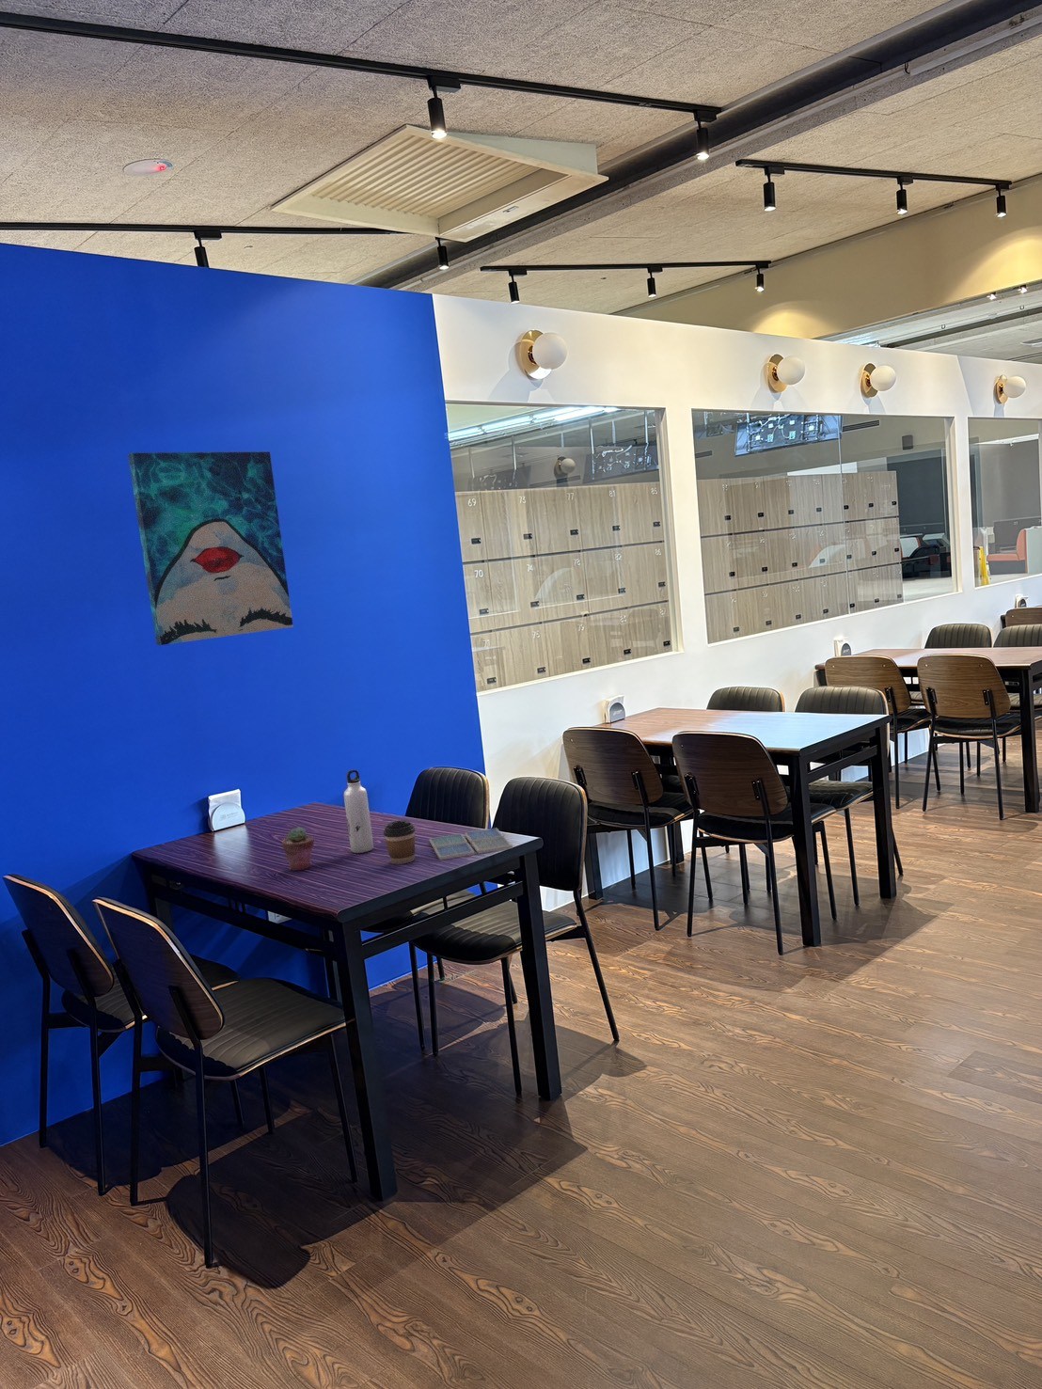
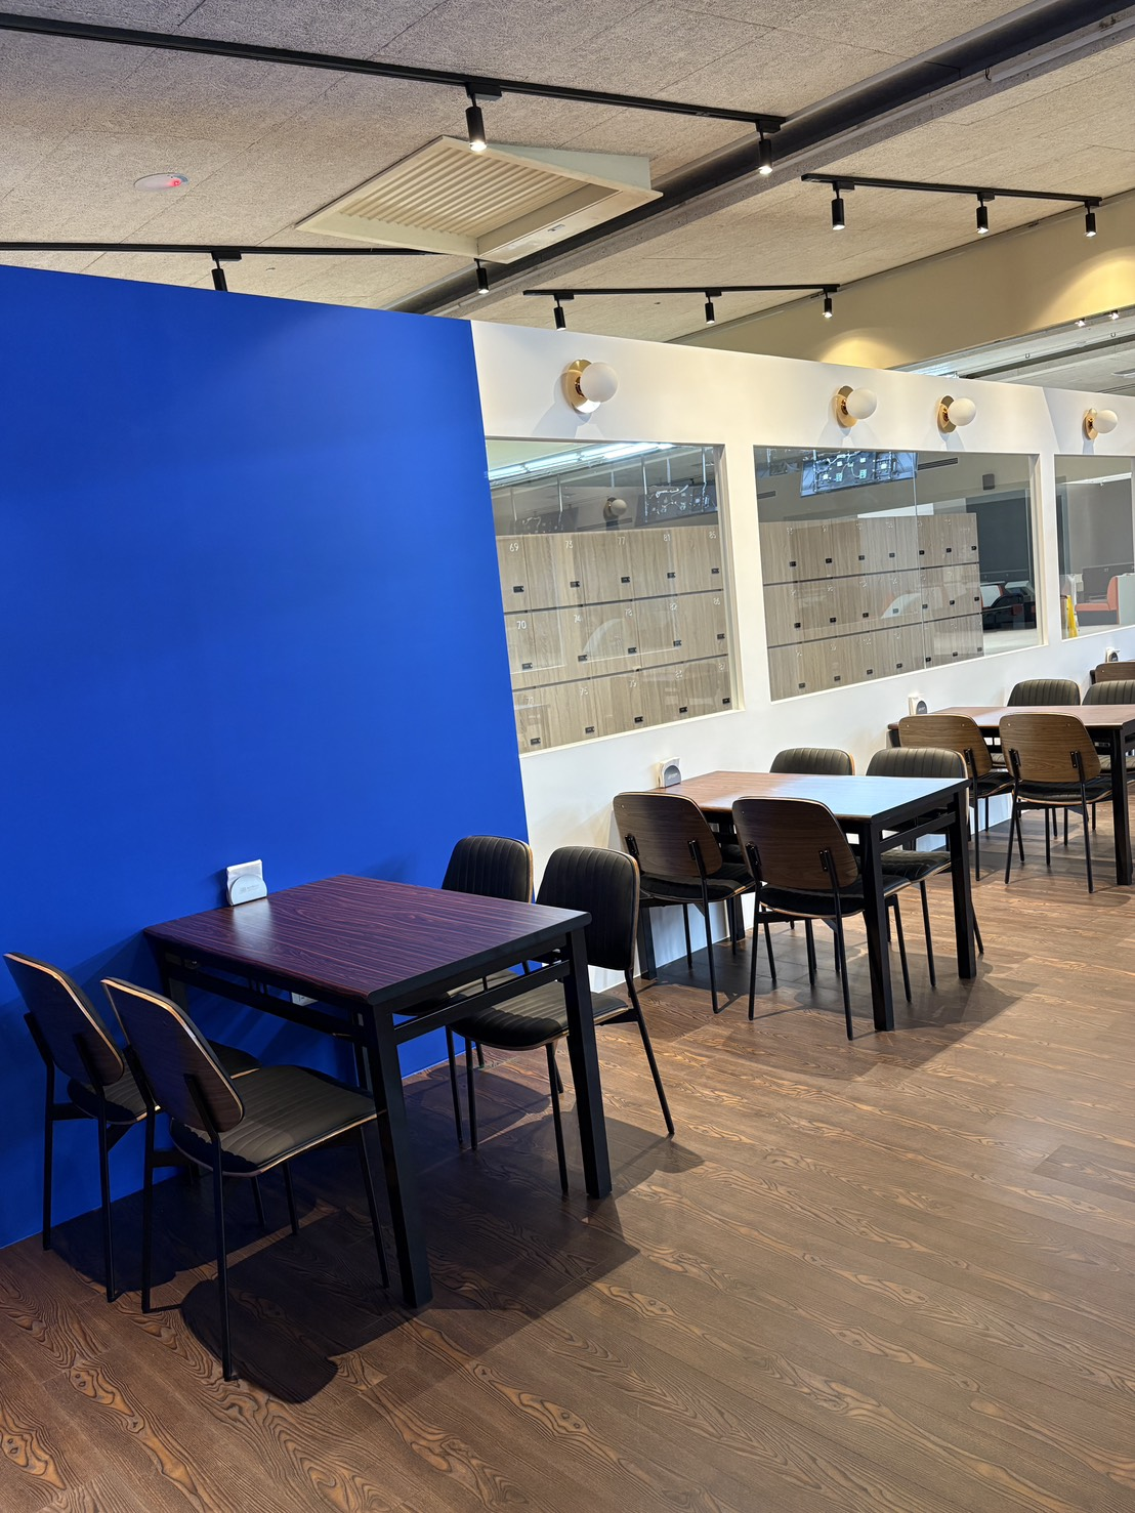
- drink coaster [428,827,513,861]
- potted succulent [281,825,315,871]
- water bottle [344,769,374,854]
- wall art [127,451,294,646]
- coffee cup [383,819,416,865]
